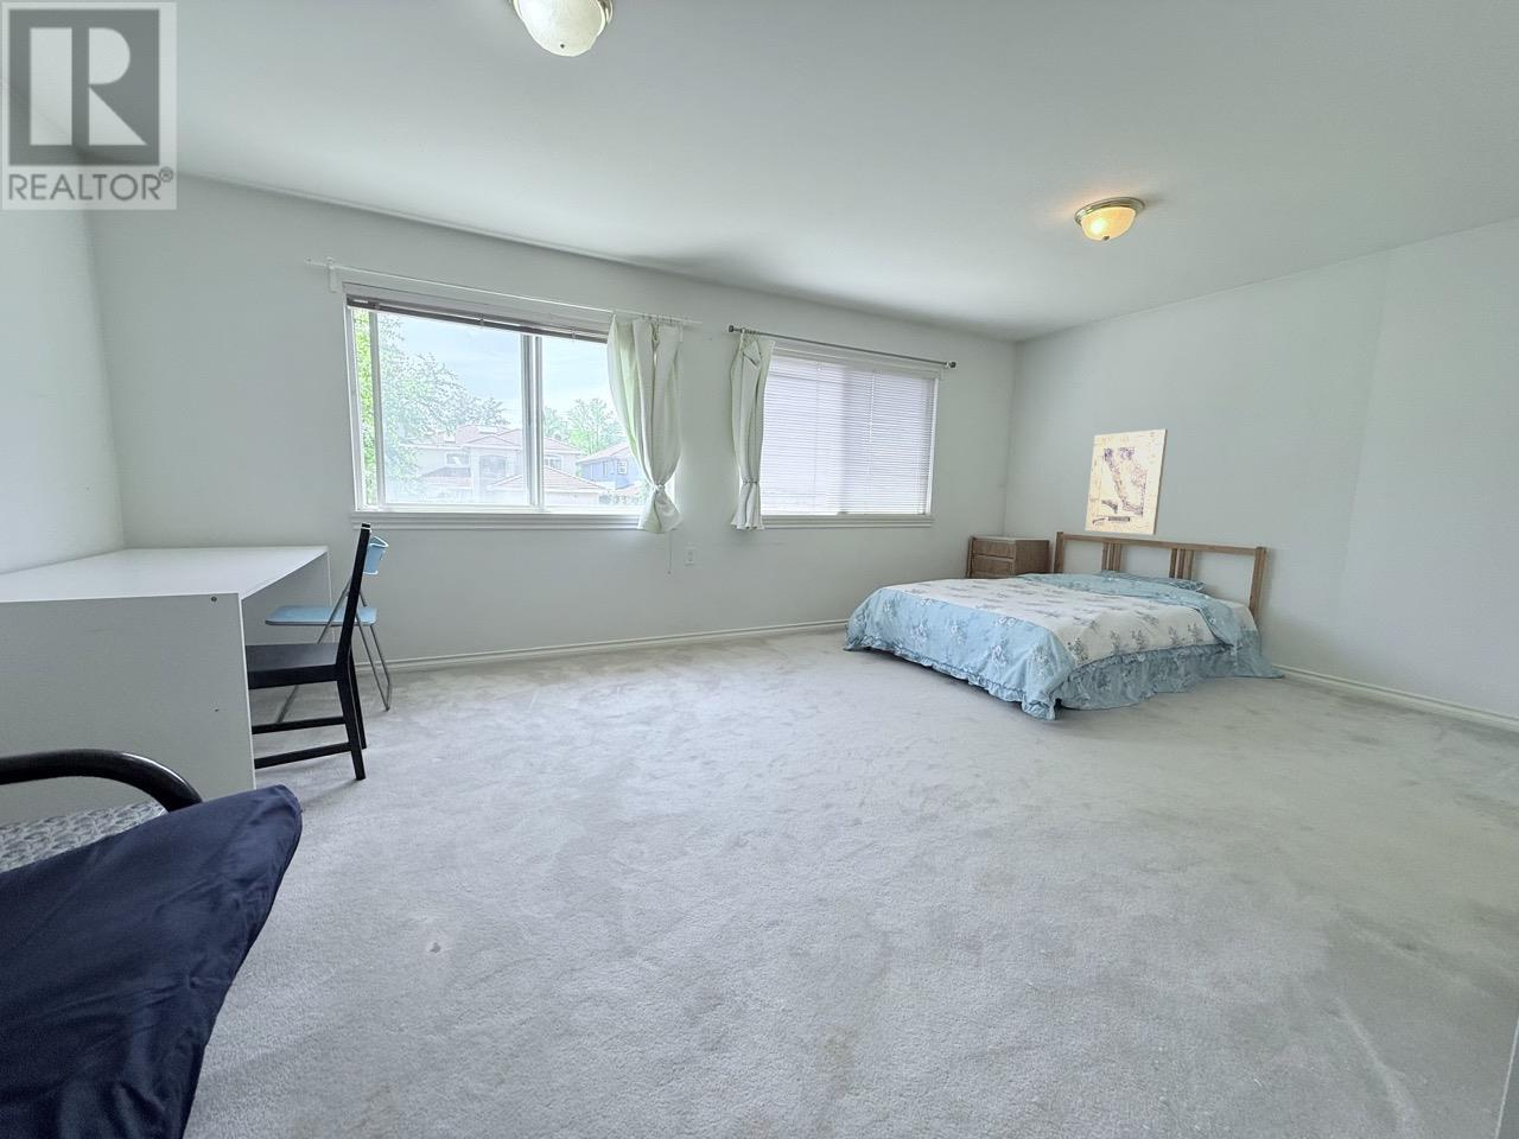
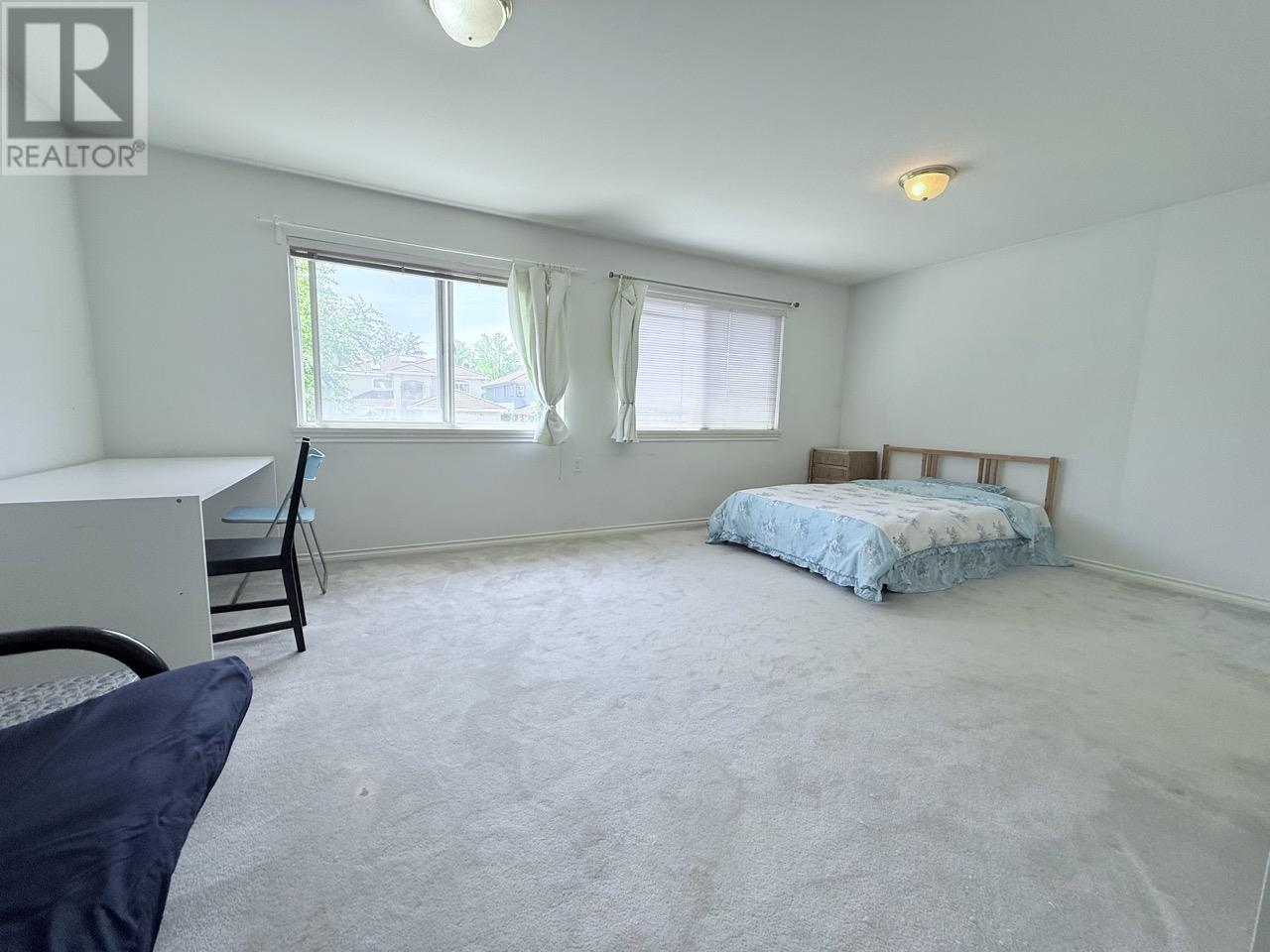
- wall art [1085,428,1169,536]
